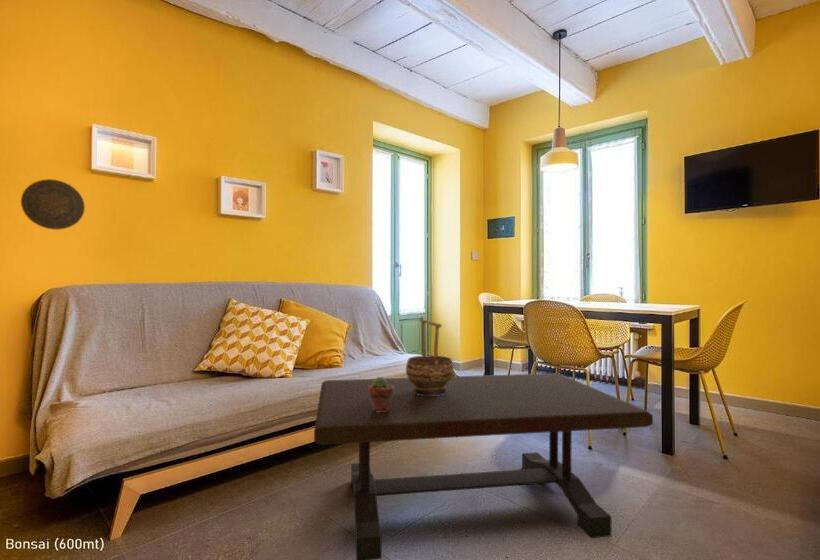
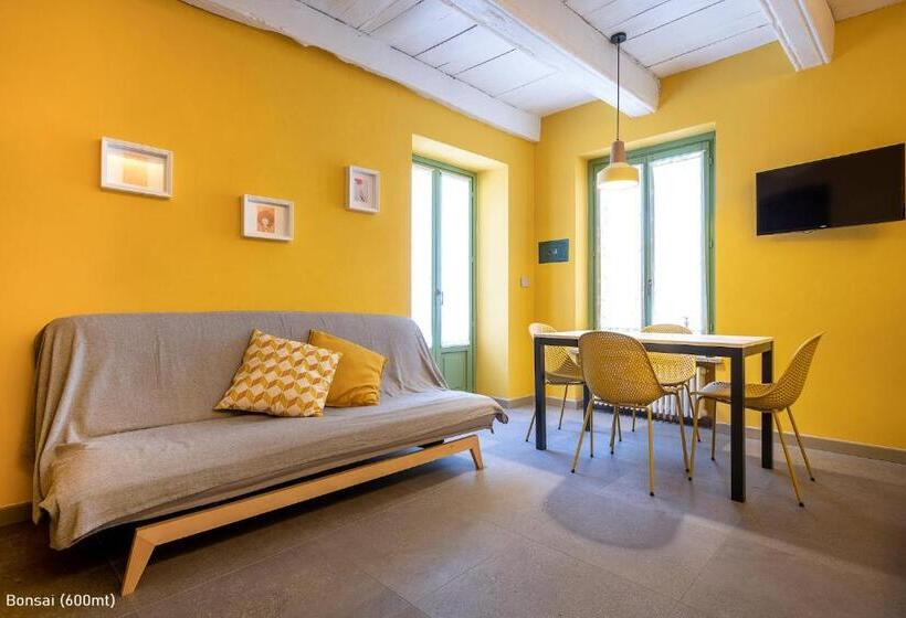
- decorative plate [20,178,86,231]
- coffee table [313,372,654,560]
- decorative bowl [405,317,455,396]
- potted succulent [369,376,394,412]
